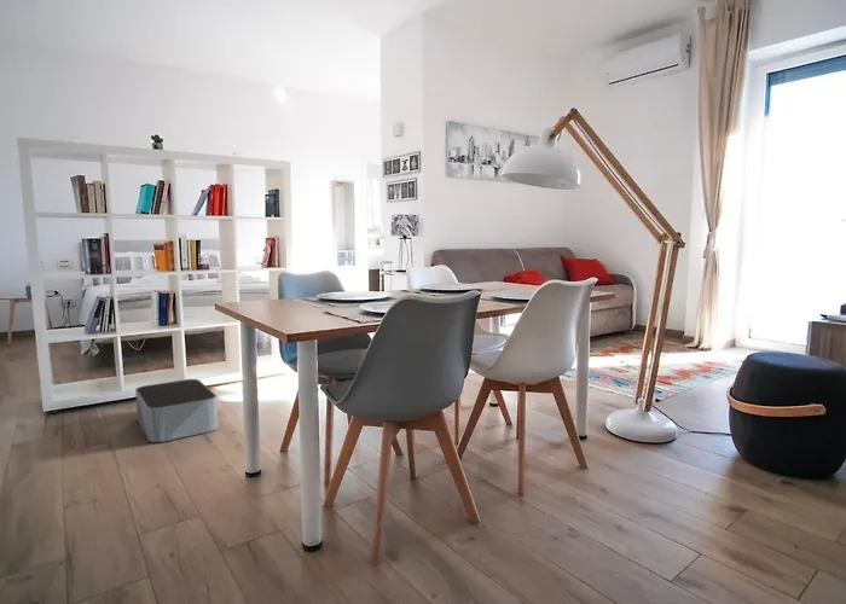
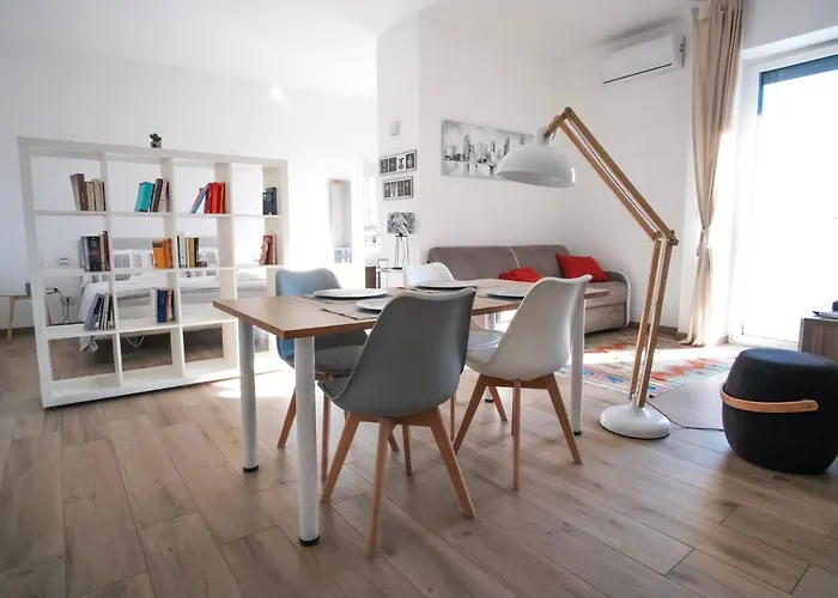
- storage bin [134,378,220,443]
